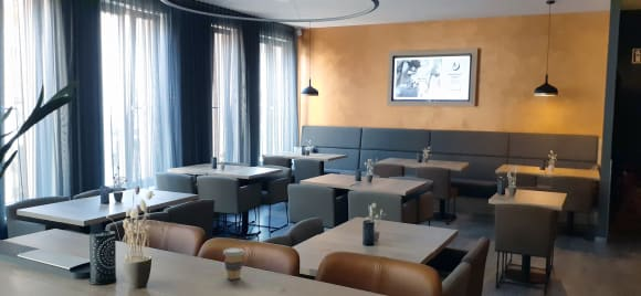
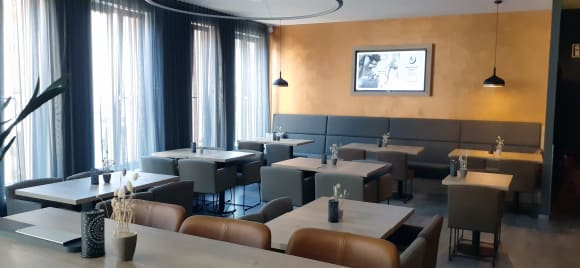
- coffee cup [222,246,245,281]
